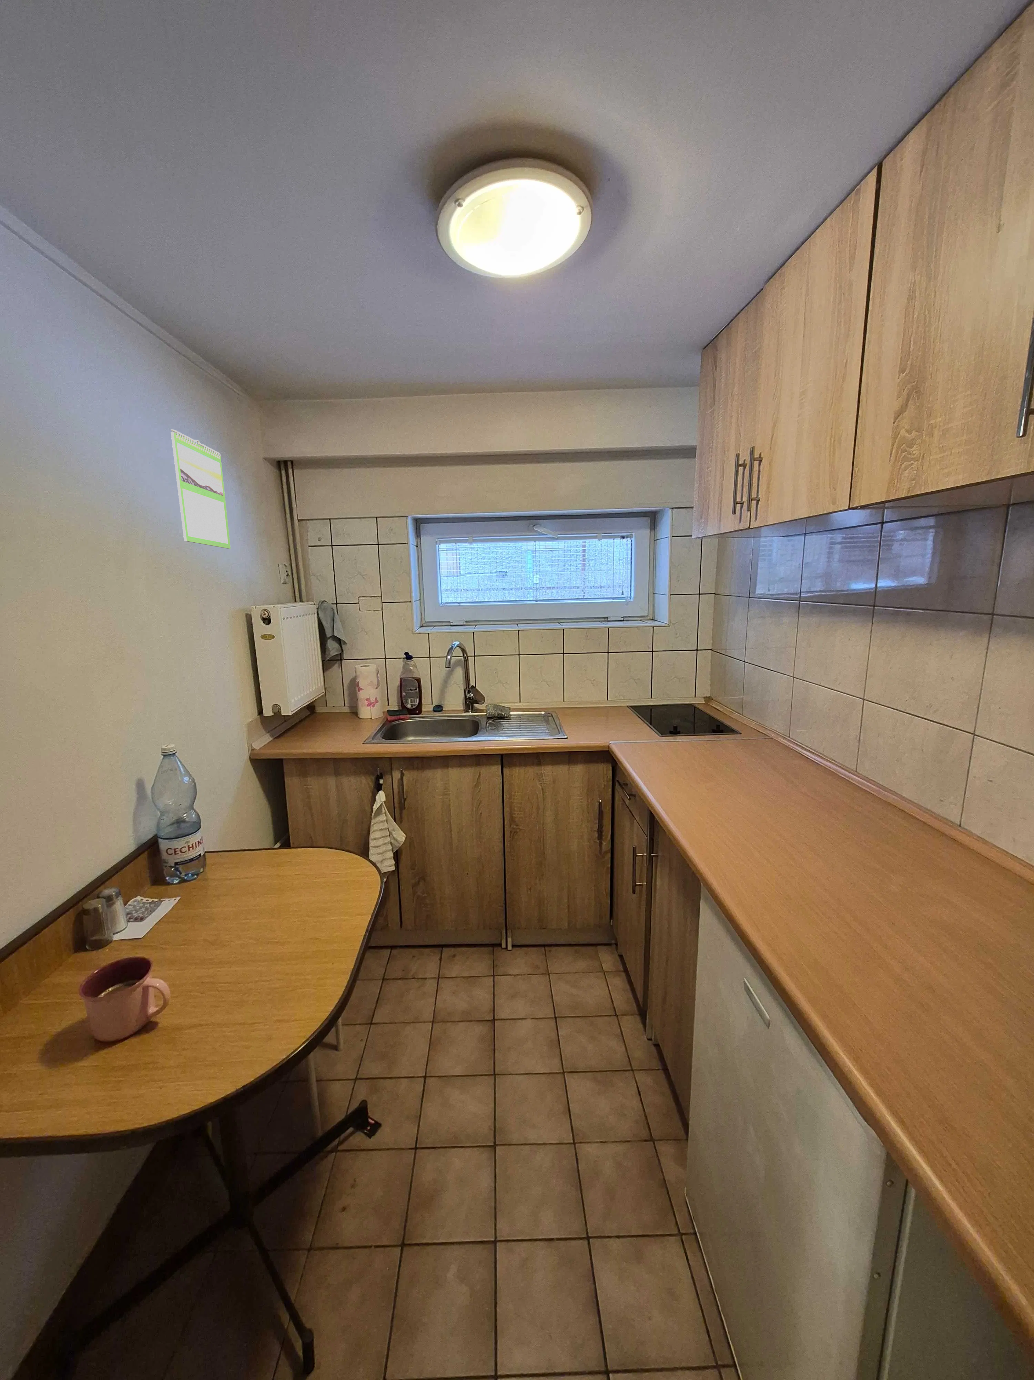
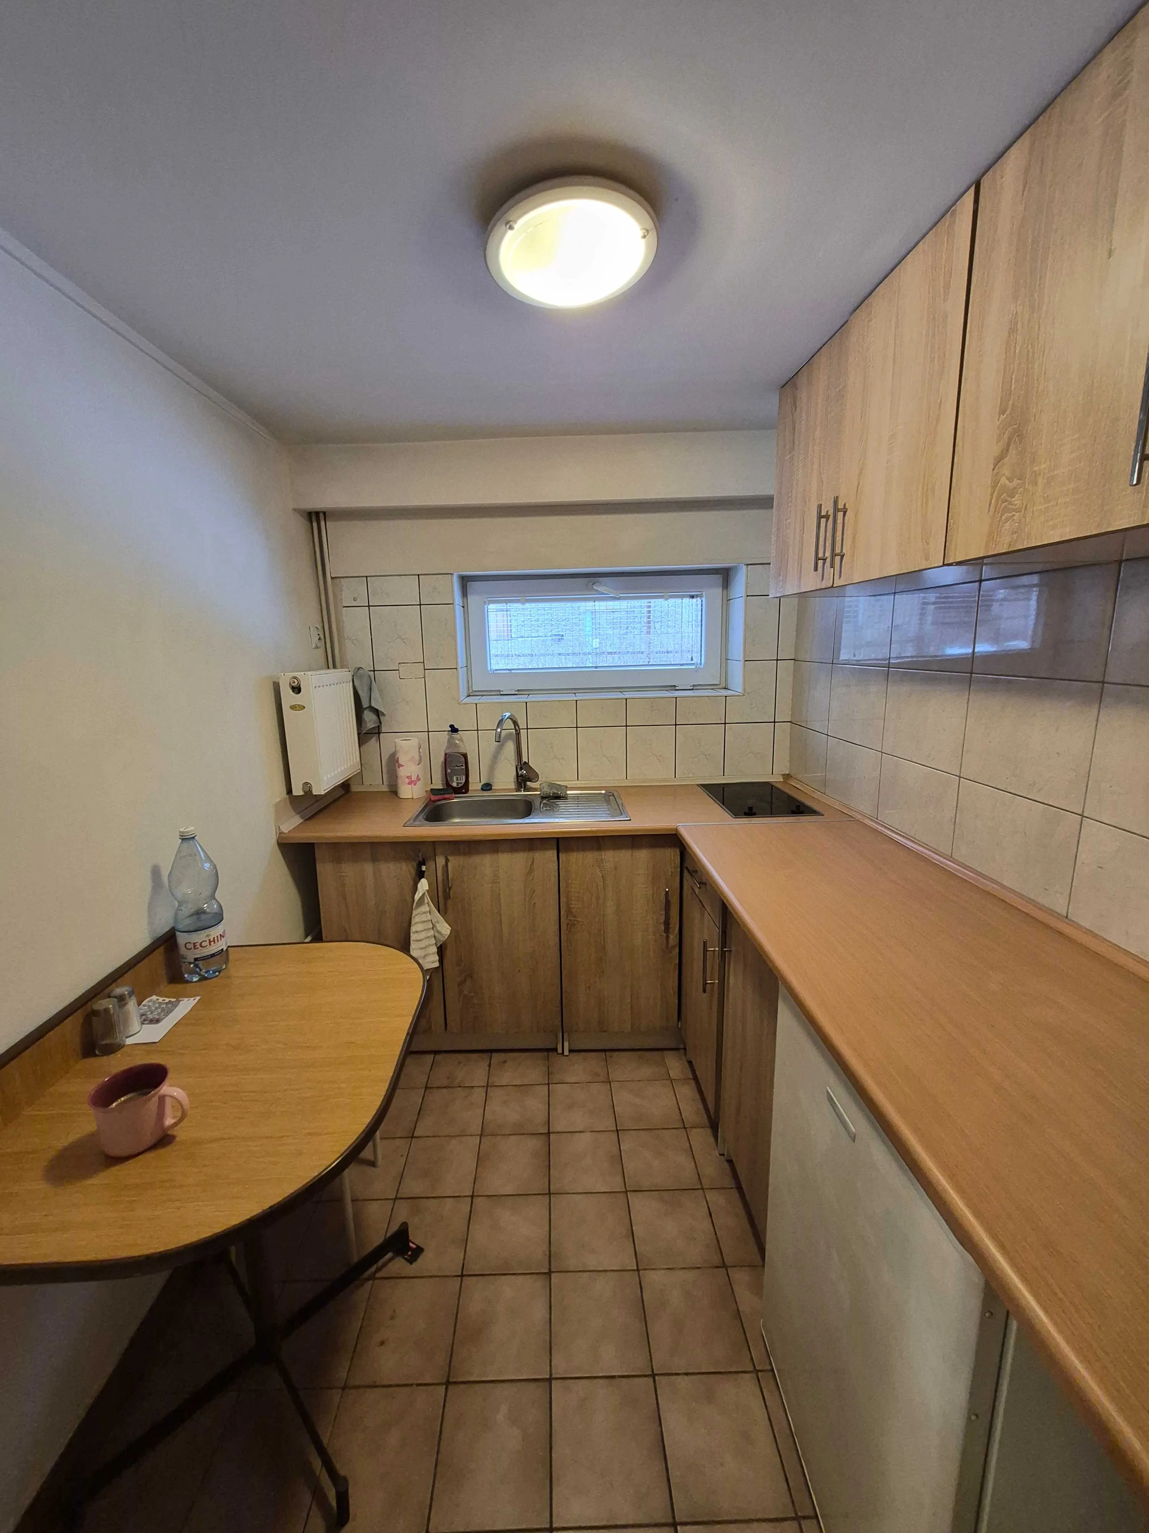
- calendar [171,429,231,549]
